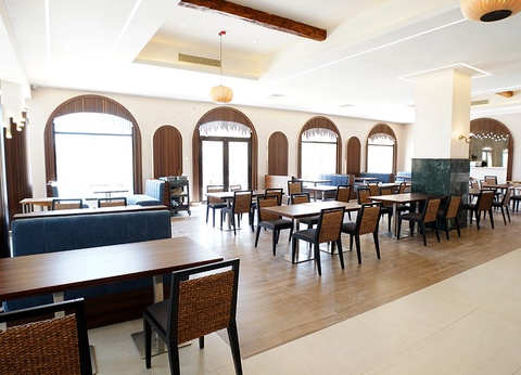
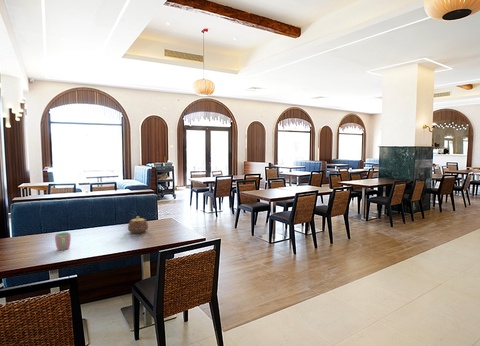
+ teapot [127,215,149,234]
+ cup [54,231,72,251]
